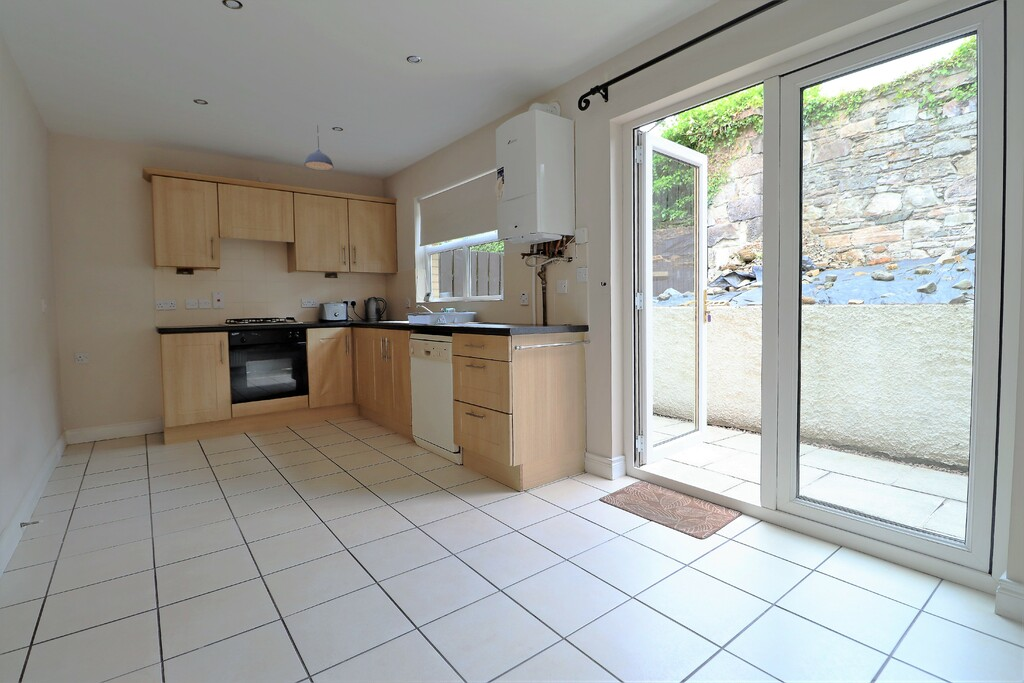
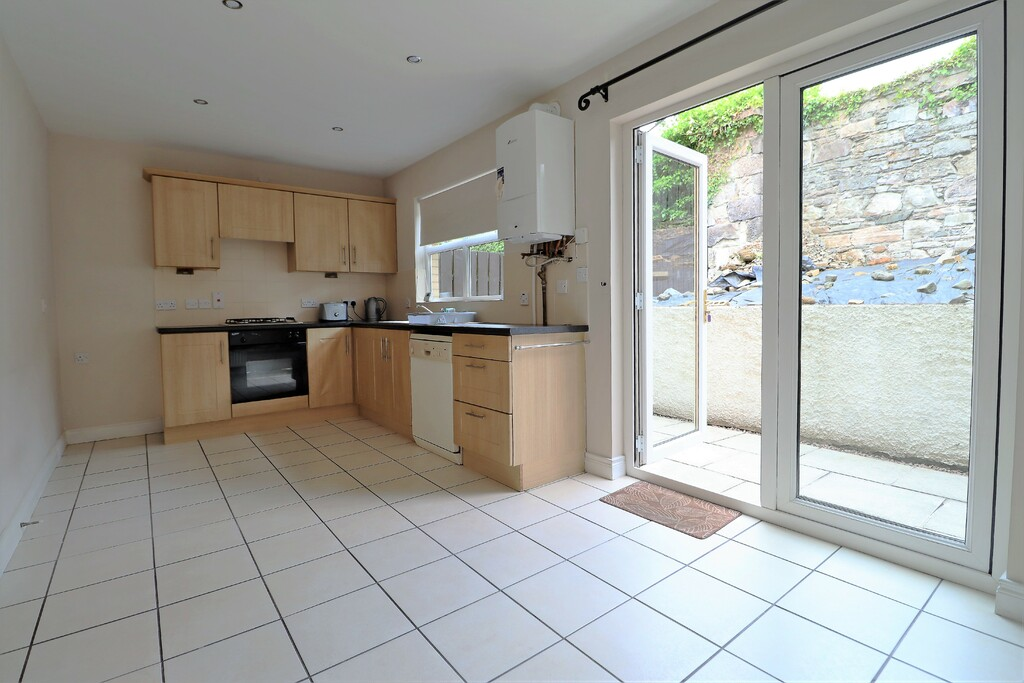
- pendant light [303,124,334,171]
